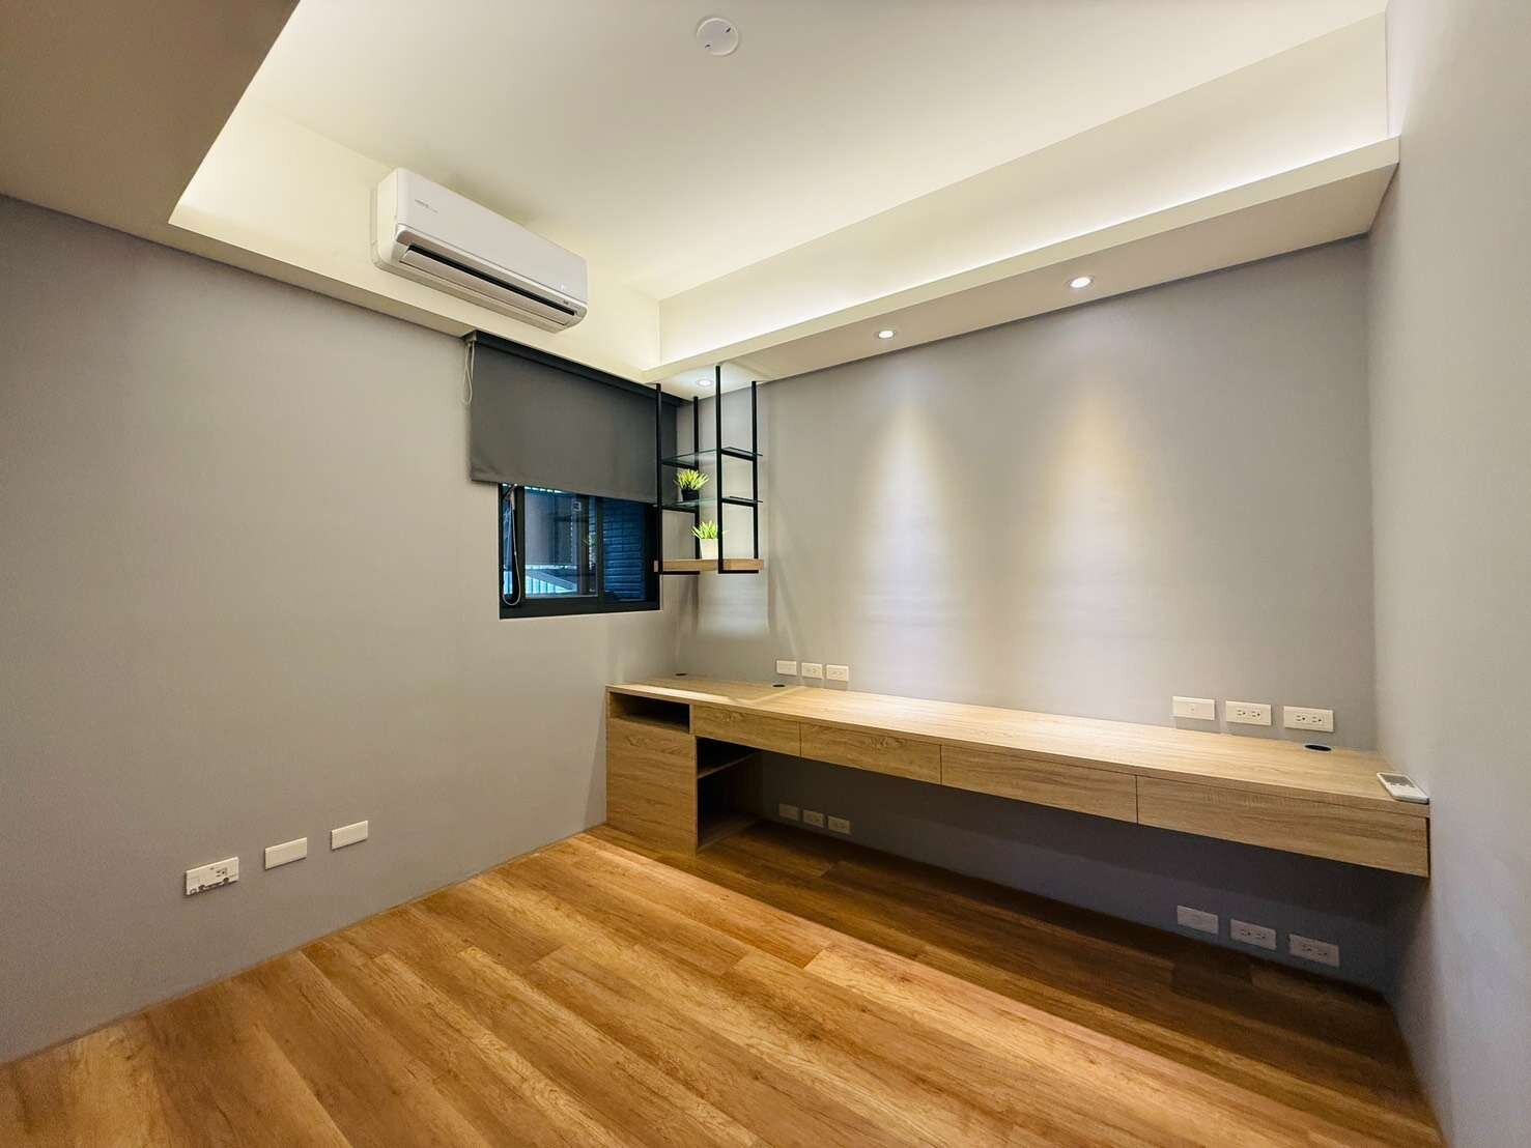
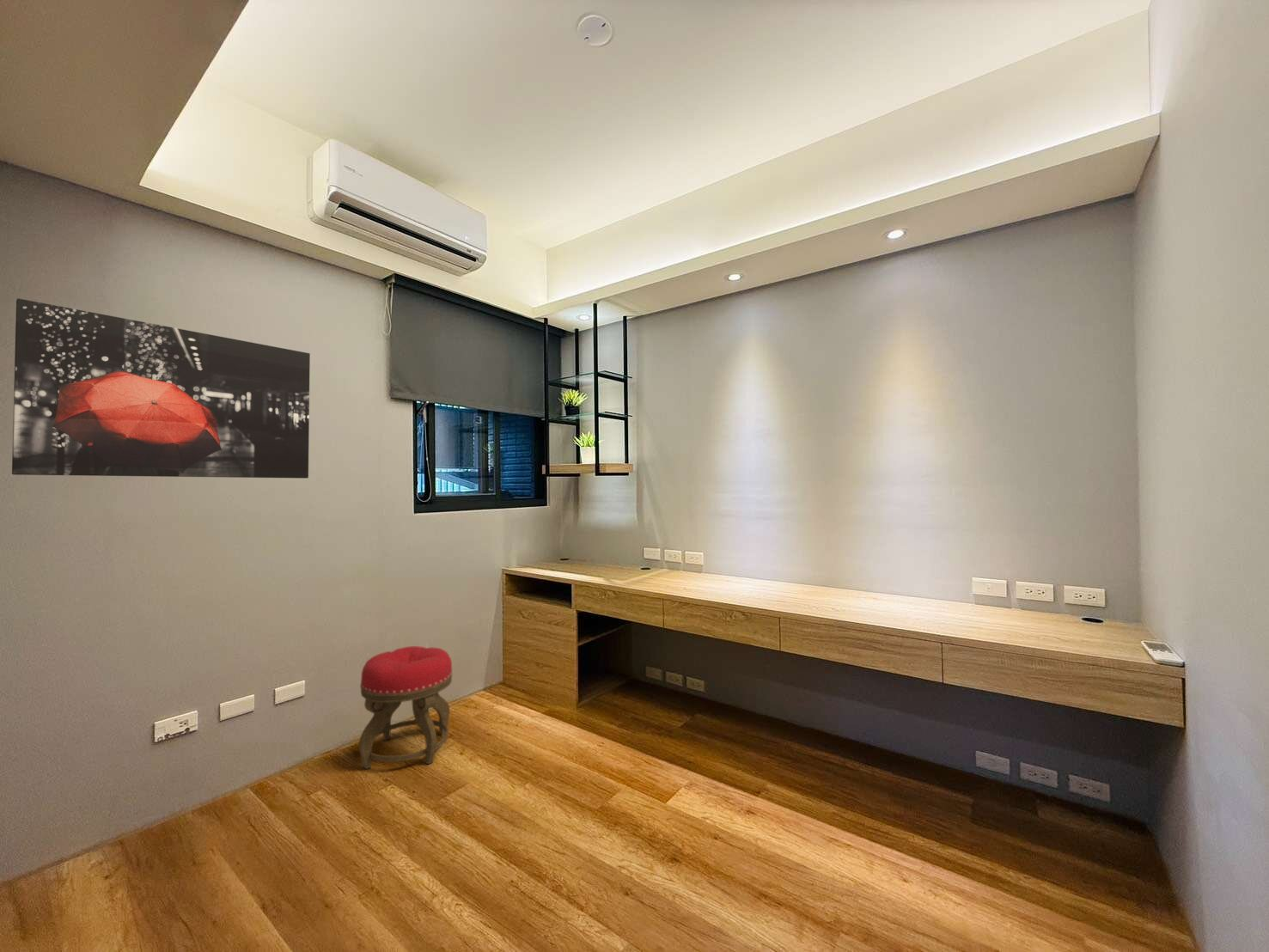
+ wall art [11,297,311,479]
+ stool [358,645,453,770]
